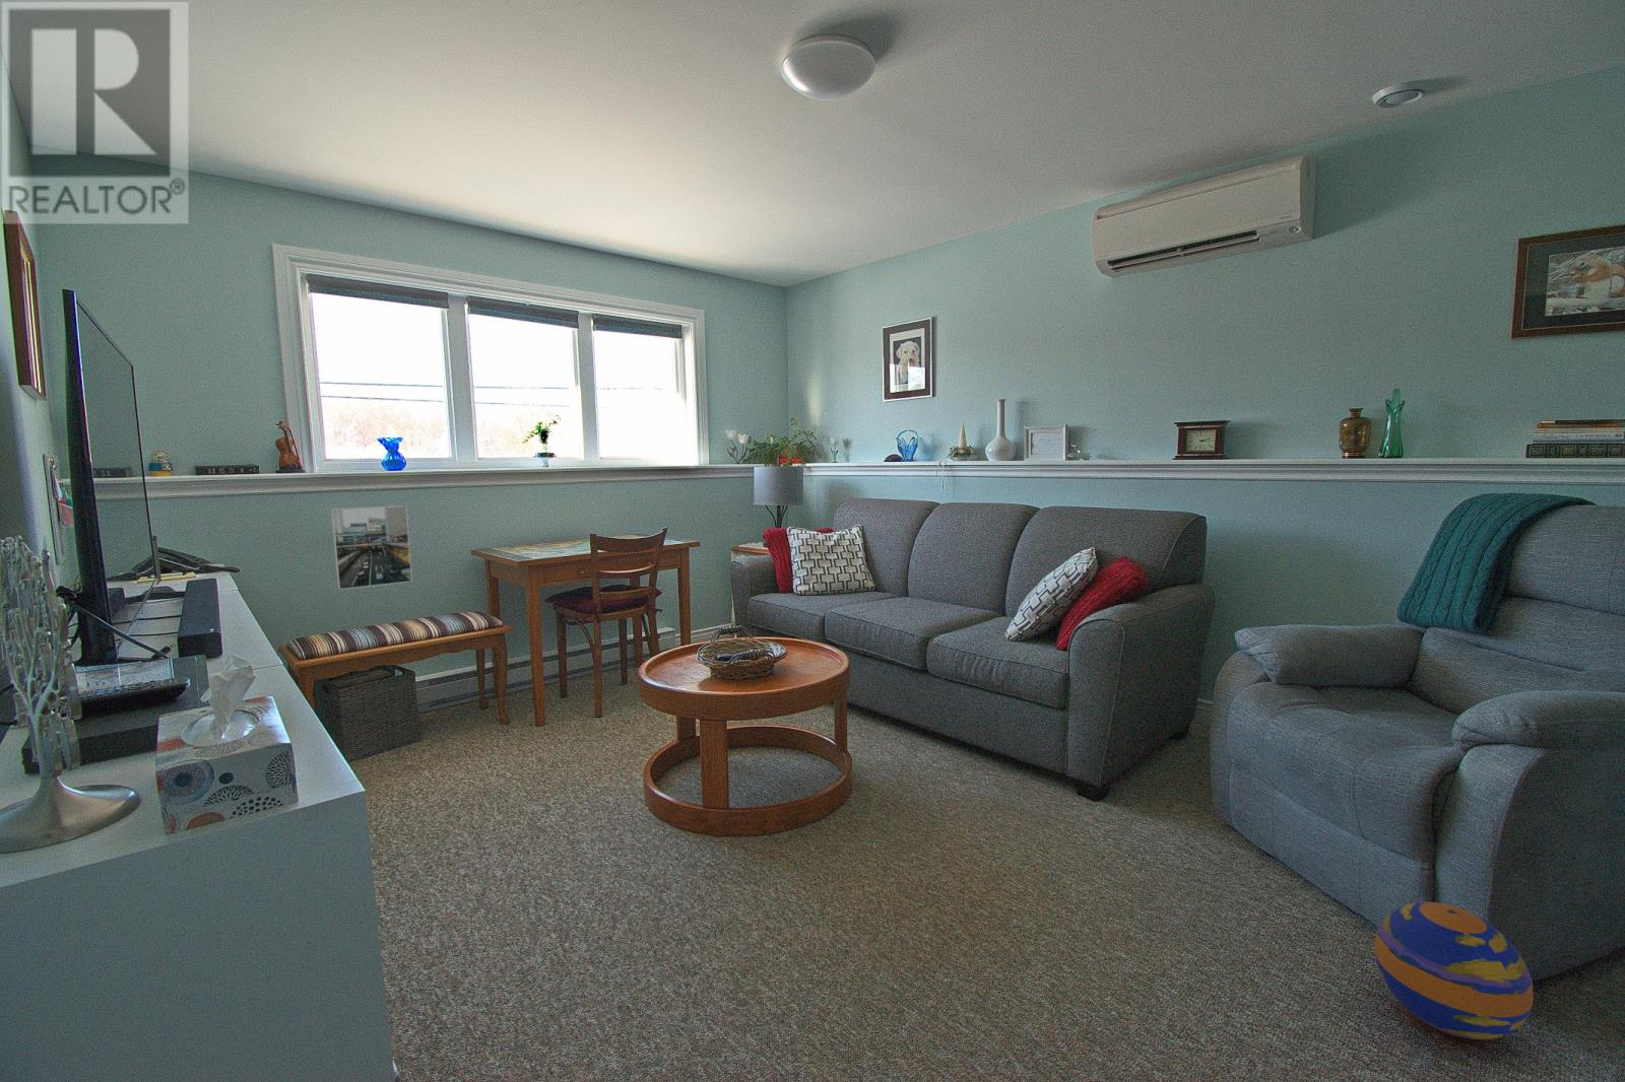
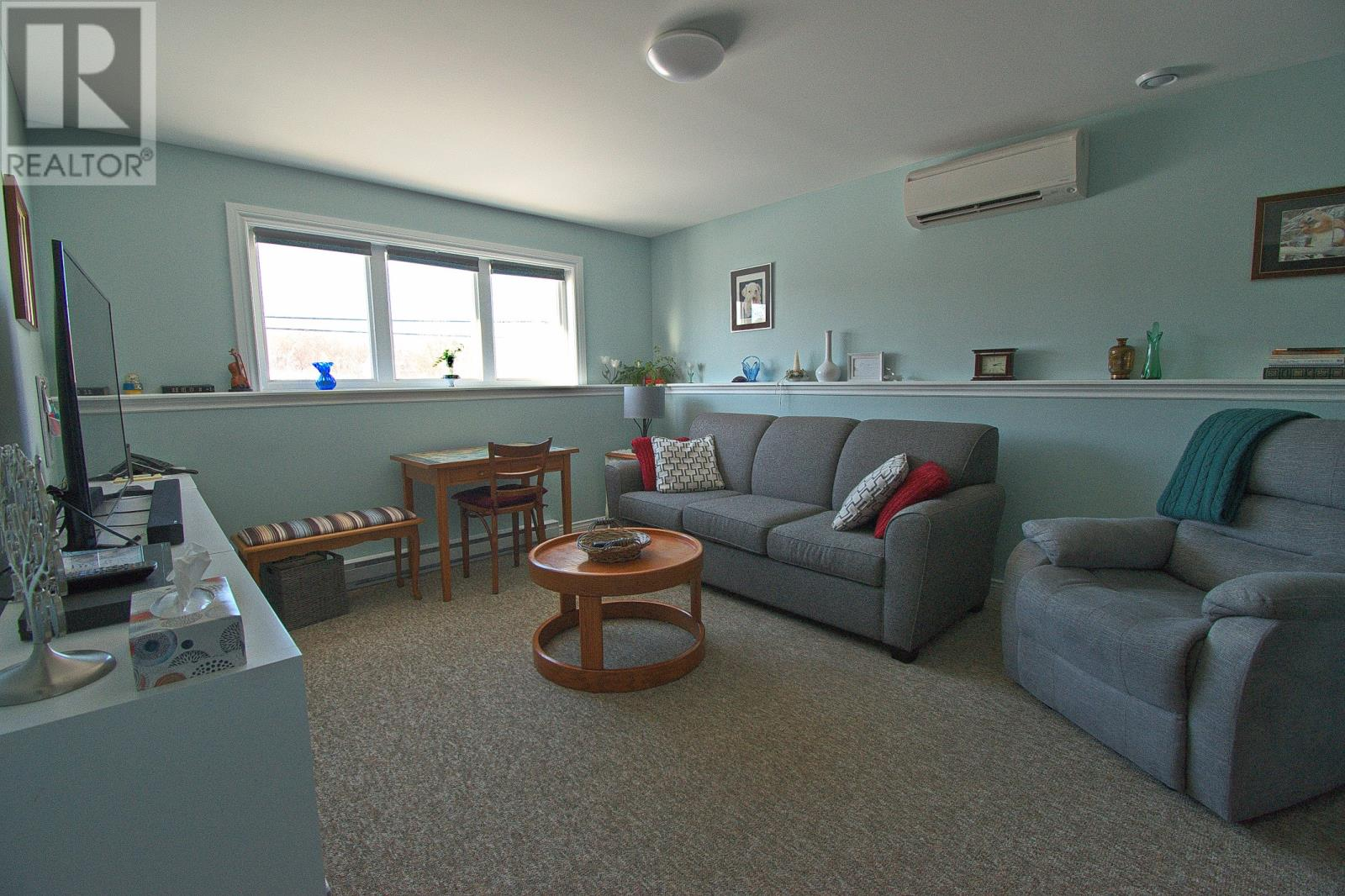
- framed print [330,505,413,591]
- ball [1374,901,1534,1041]
